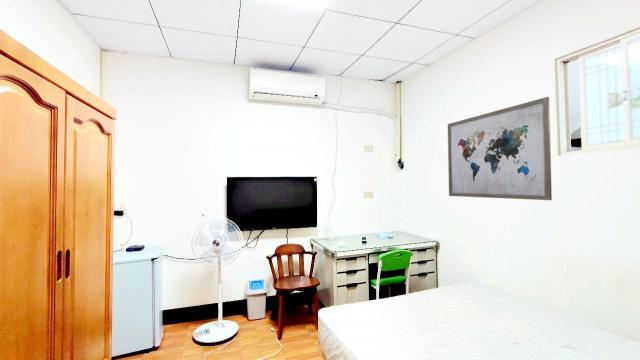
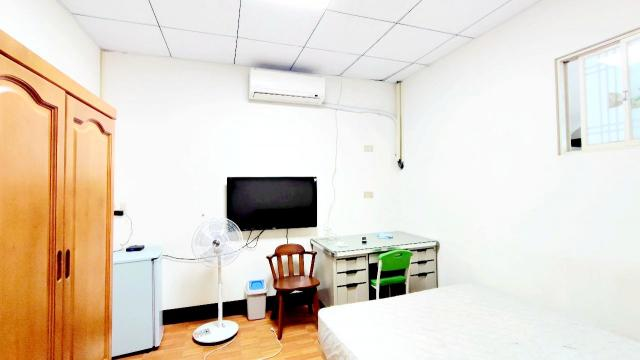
- wall art [447,96,553,201]
